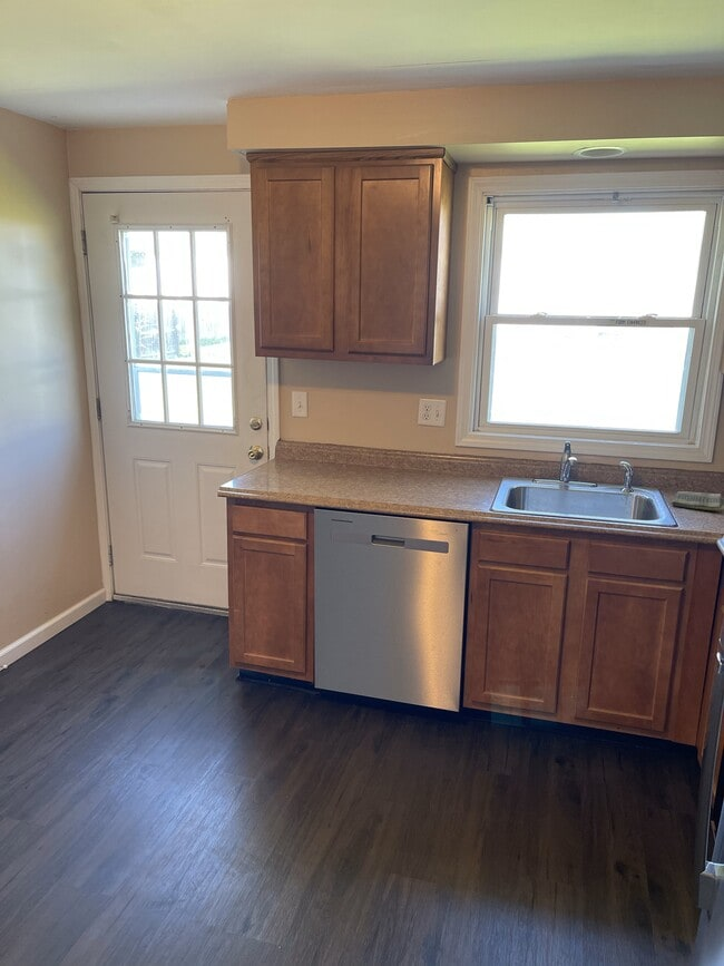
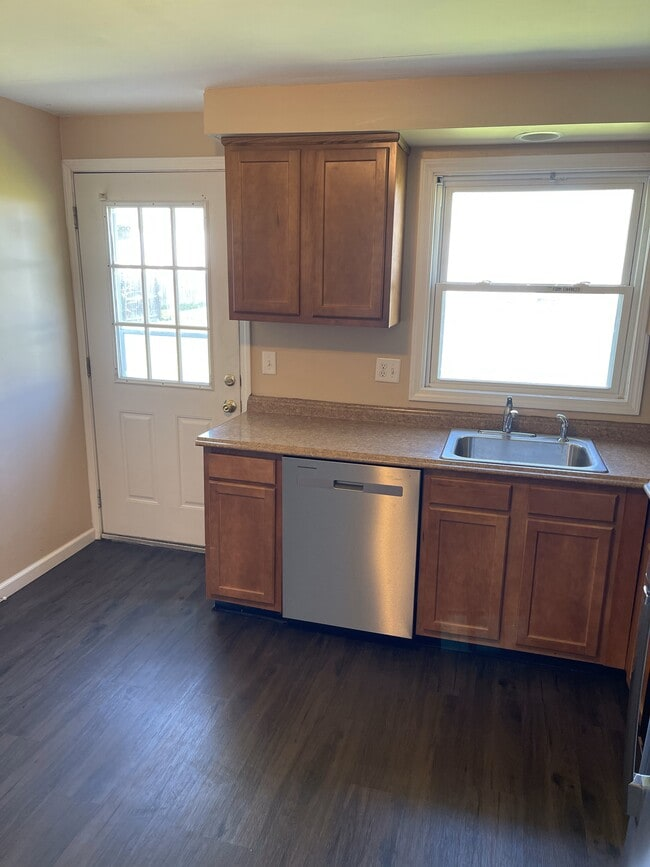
- dish towel [671,490,724,514]
